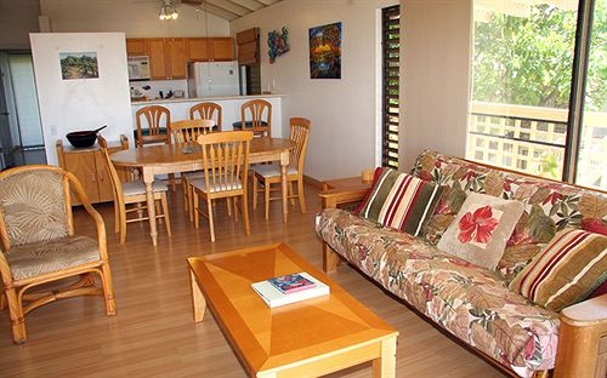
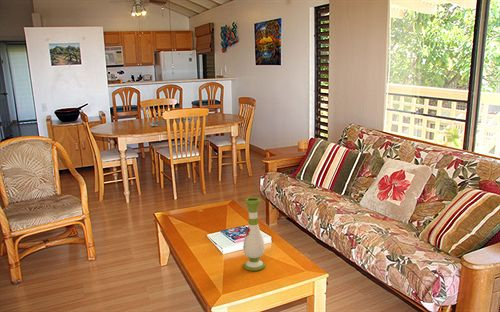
+ vase [242,196,266,272]
